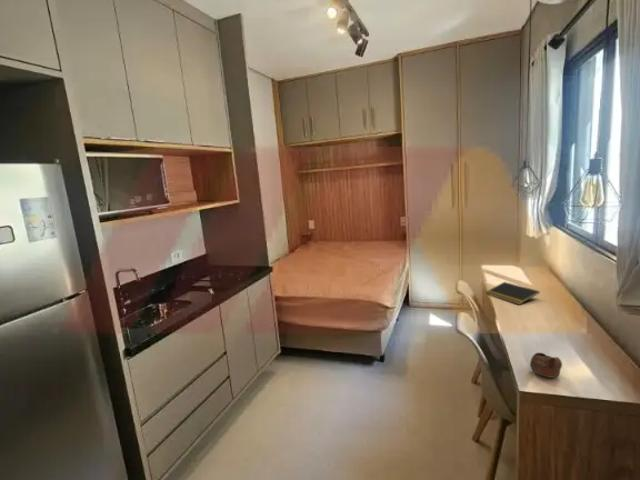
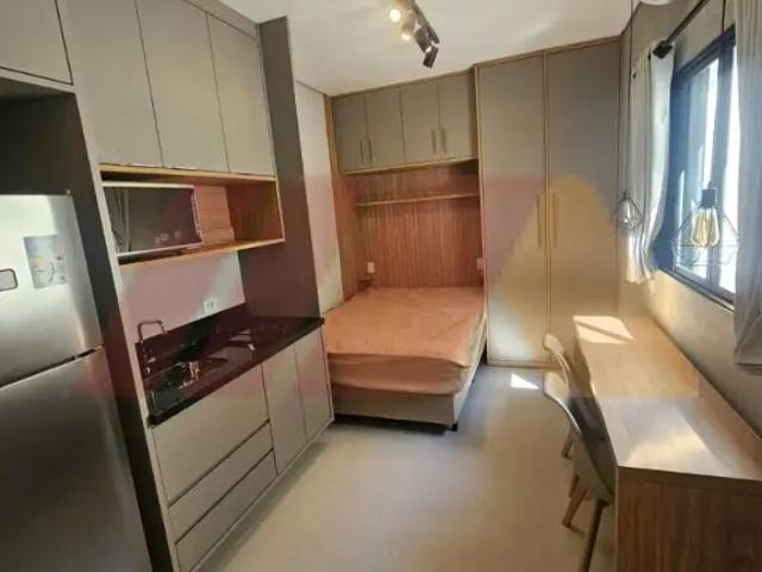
- notepad [485,281,541,306]
- cup [529,352,563,379]
